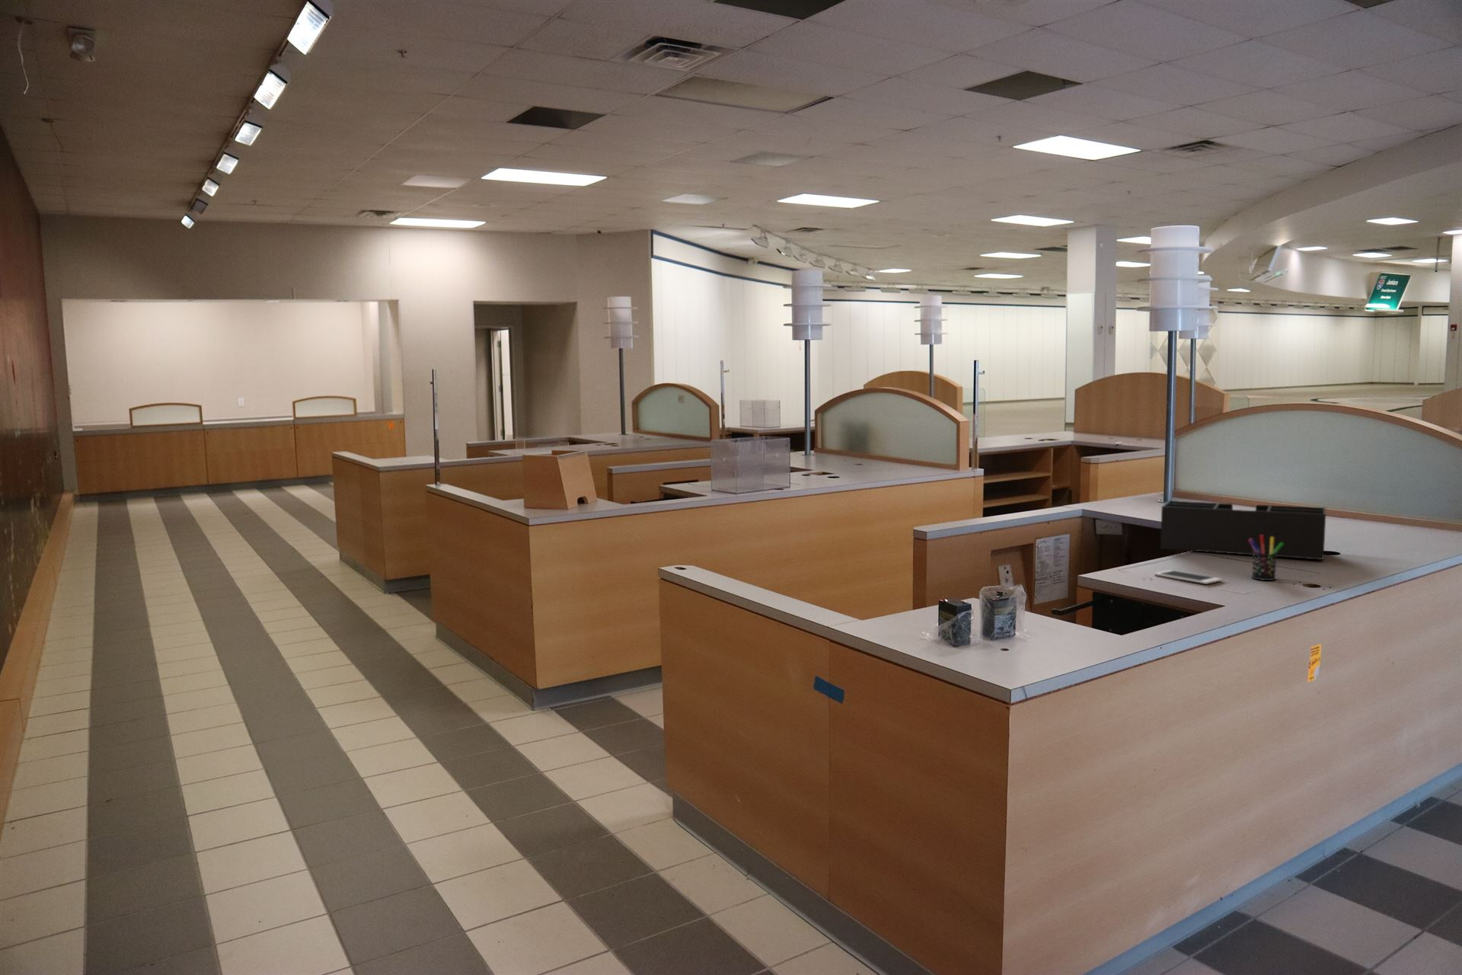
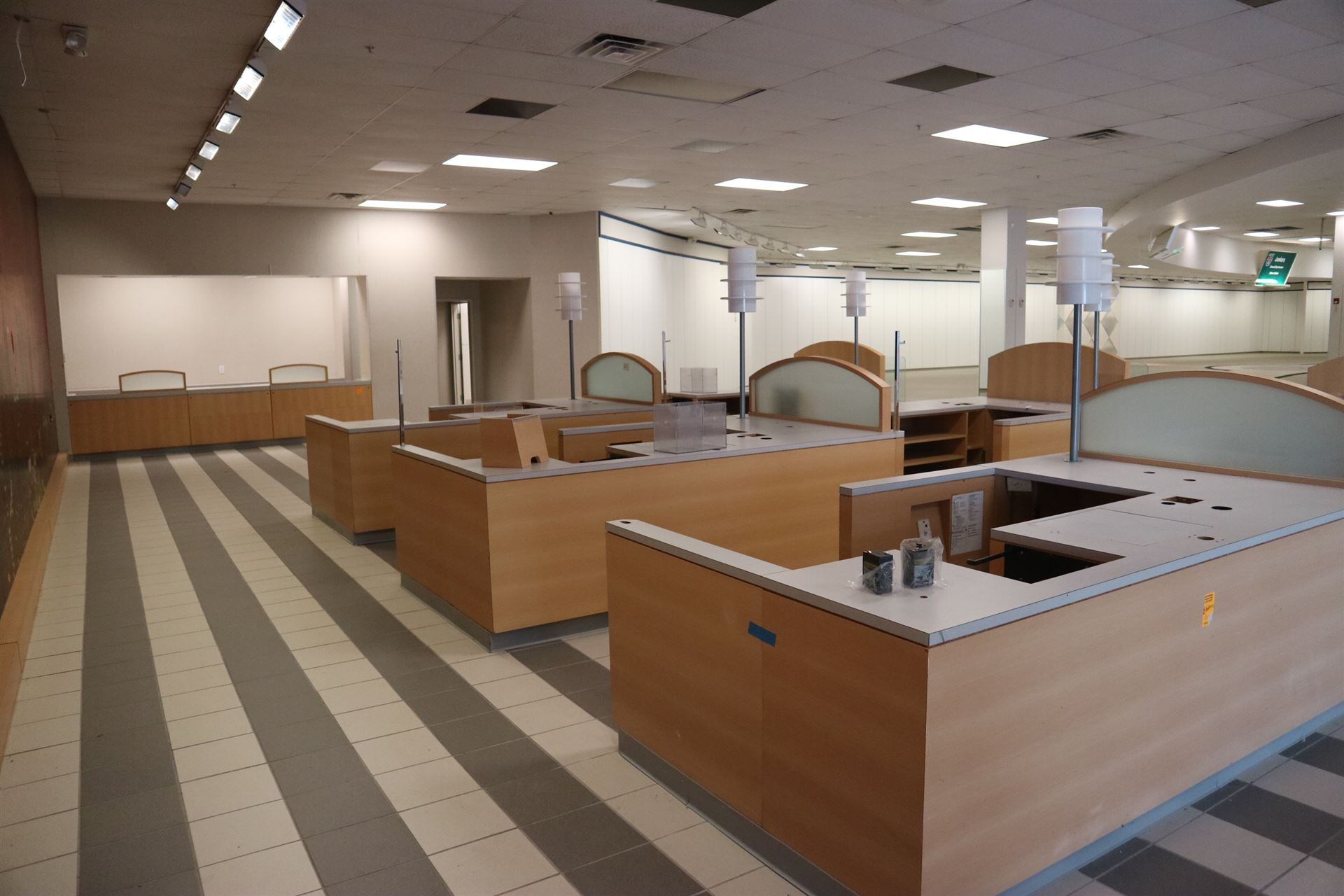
- cell phone [1154,569,1223,585]
- pen holder [1249,534,1284,581]
- desk organizer [1160,499,1326,560]
